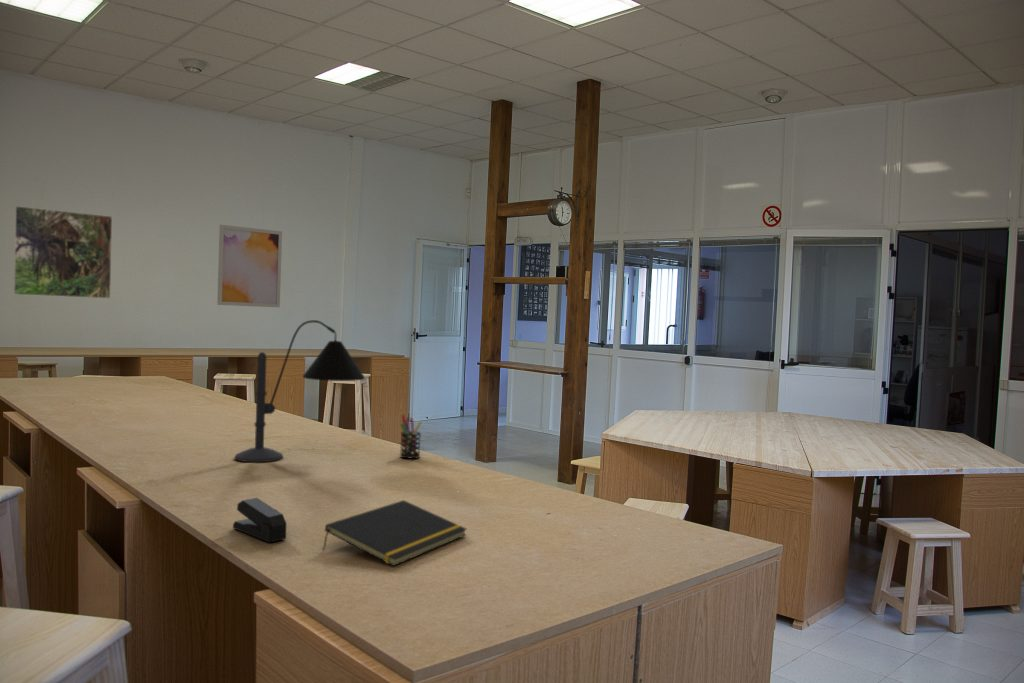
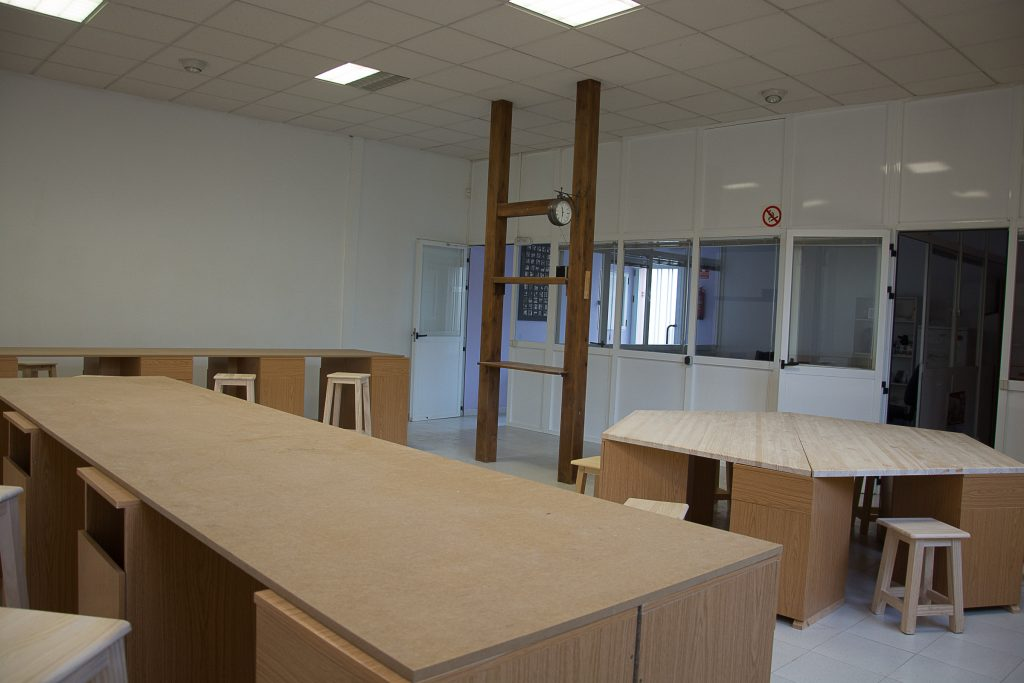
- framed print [12,205,113,299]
- notepad [322,499,468,567]
- desk lamp [234,319,366,463]
- stapler [232,497,288,543]
- wall art [216,224,283,308]
- pen holder [399,414,423,459]
